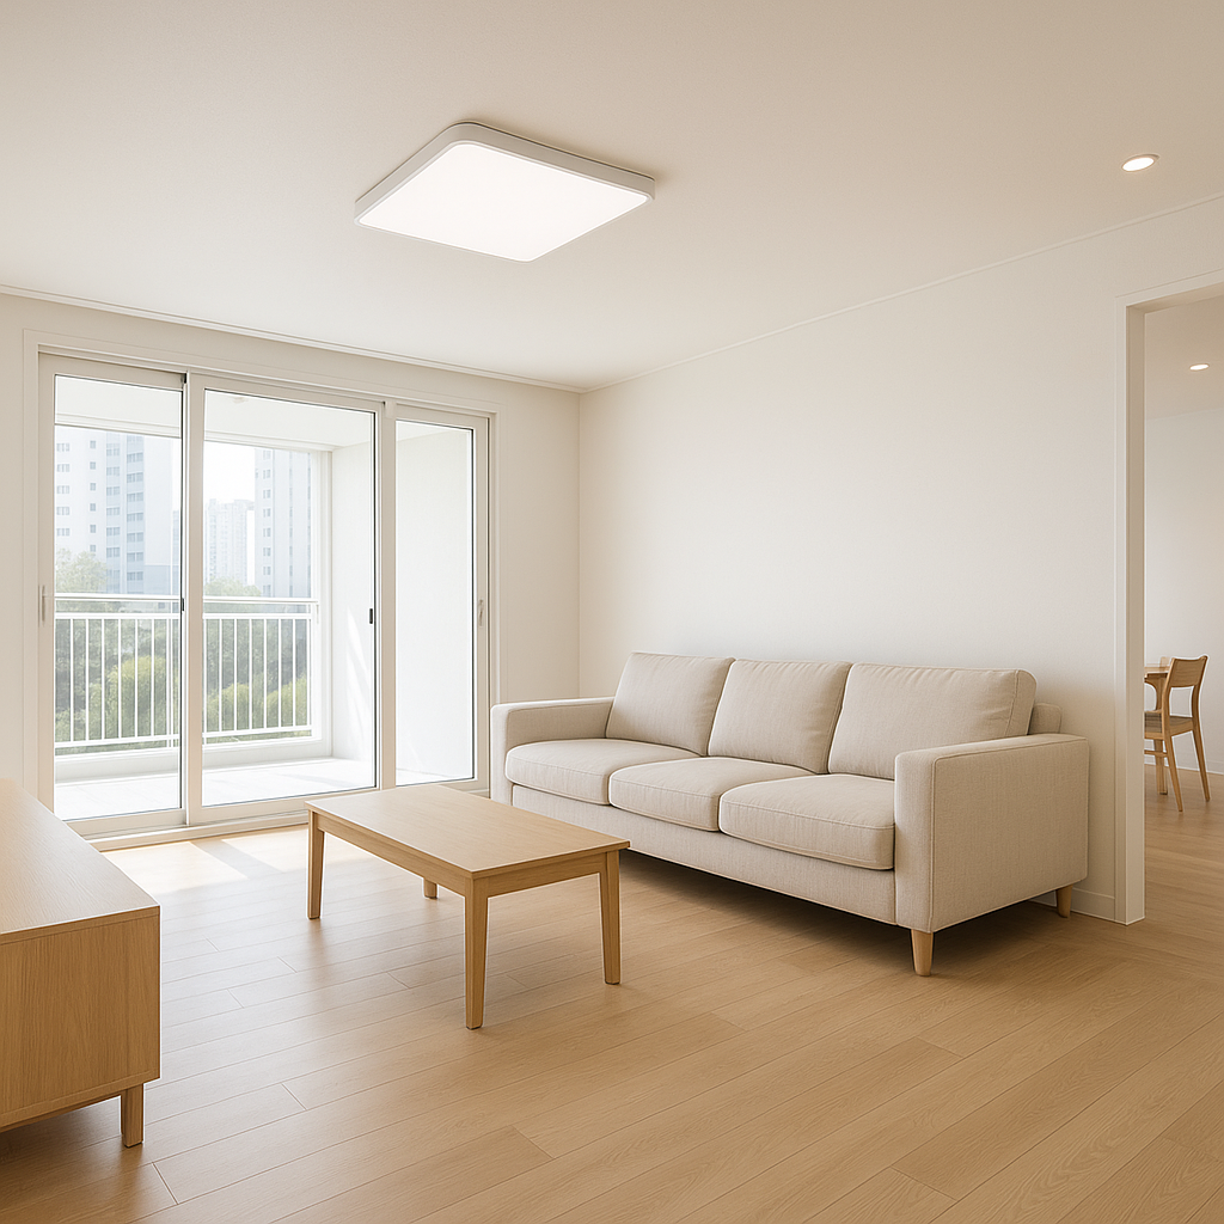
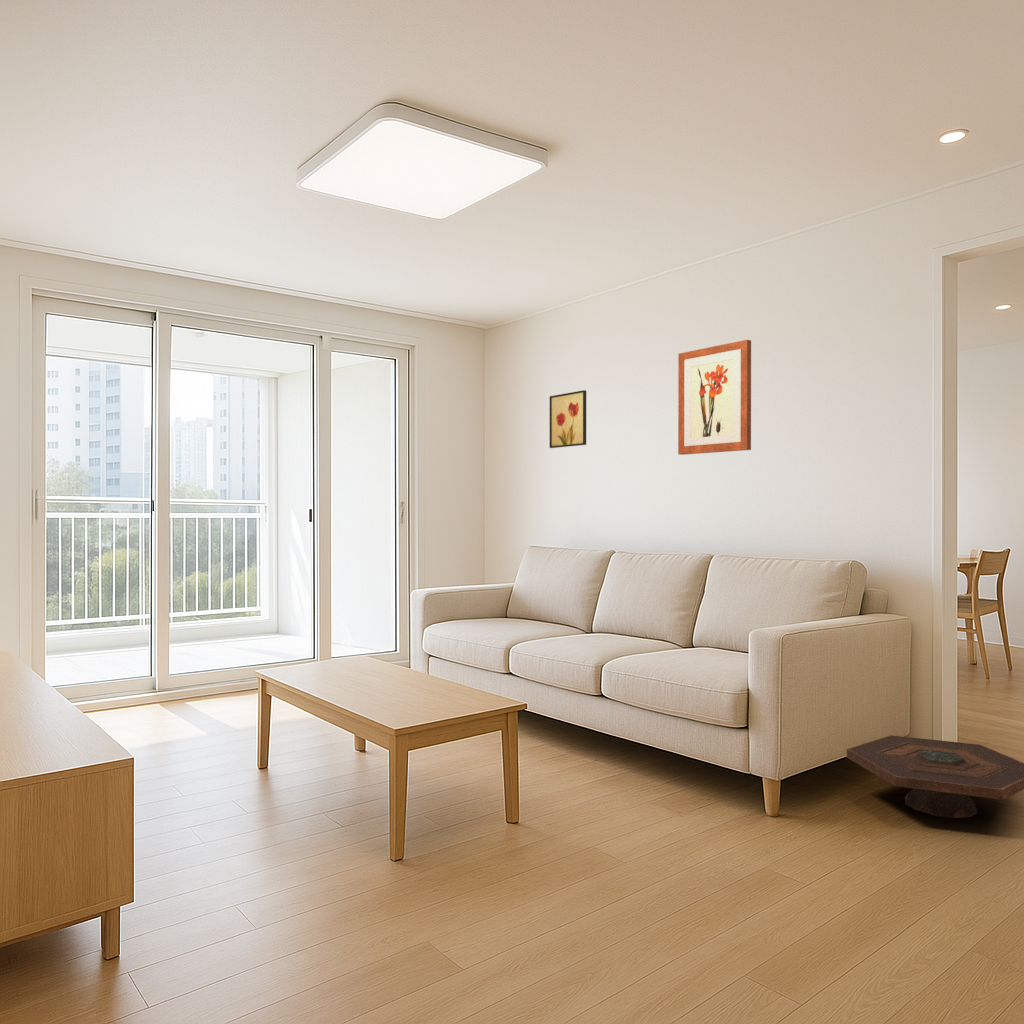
+ wall art [549,389,587,449]
+ side table [846,734,1024,819]
+ wall art [677,339,752,456]
